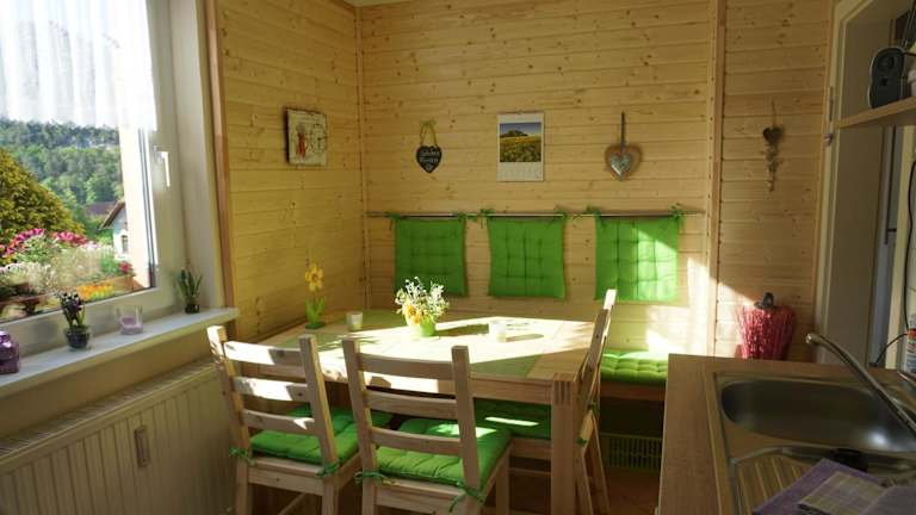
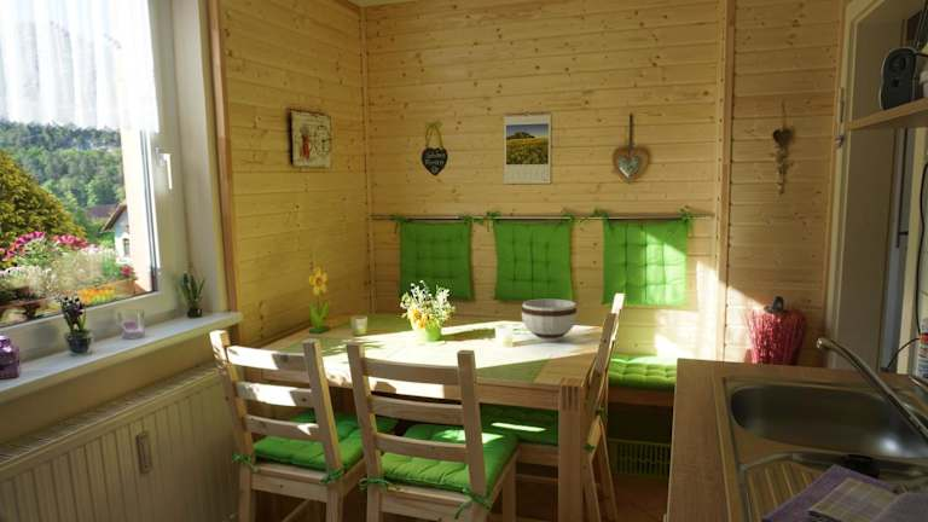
+ bowl [521,298,578,343]
